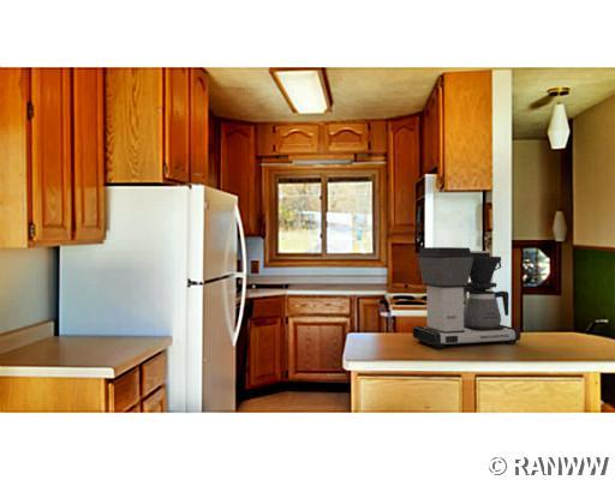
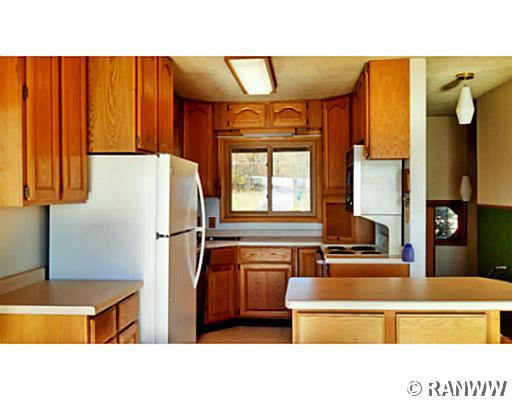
- coffee maker [411,246,523,349]
